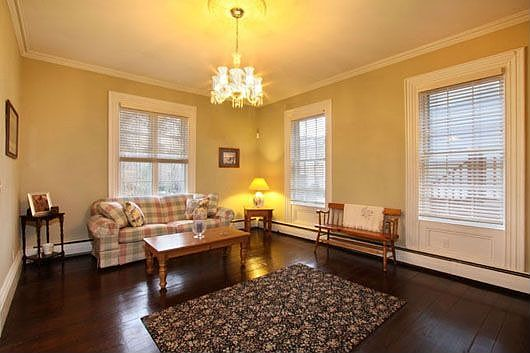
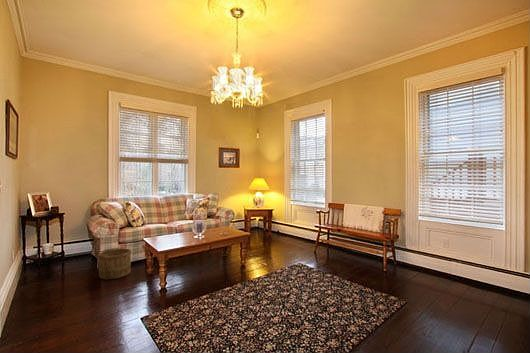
+ wooden bucket [96,247,132,281]
